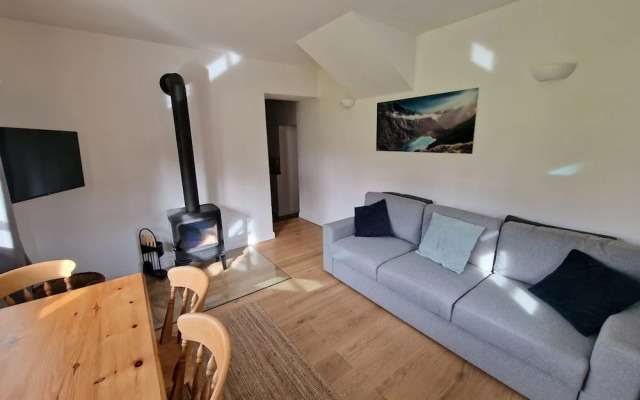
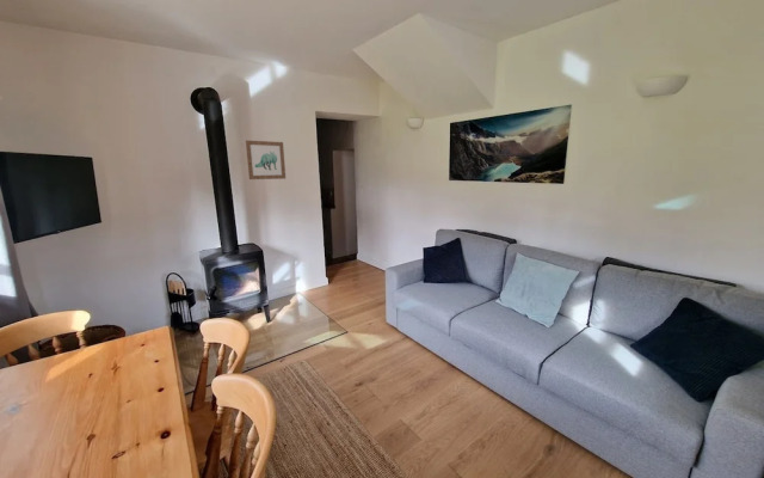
+ wall art [245,140,286,180]
